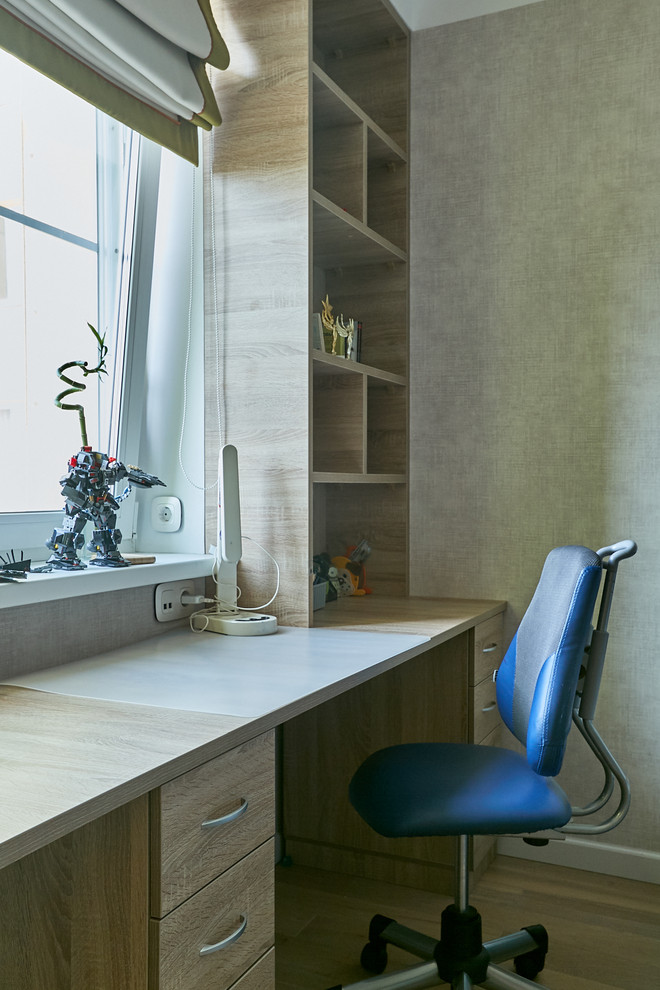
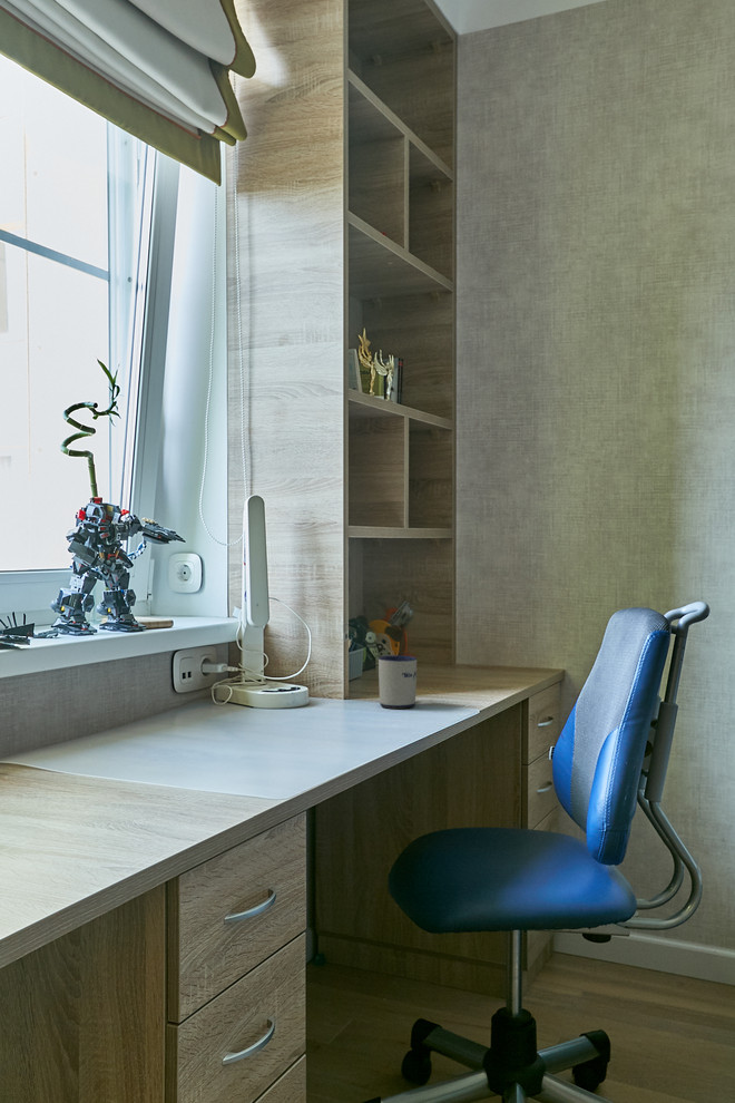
+ mug [378,654,418,710]
